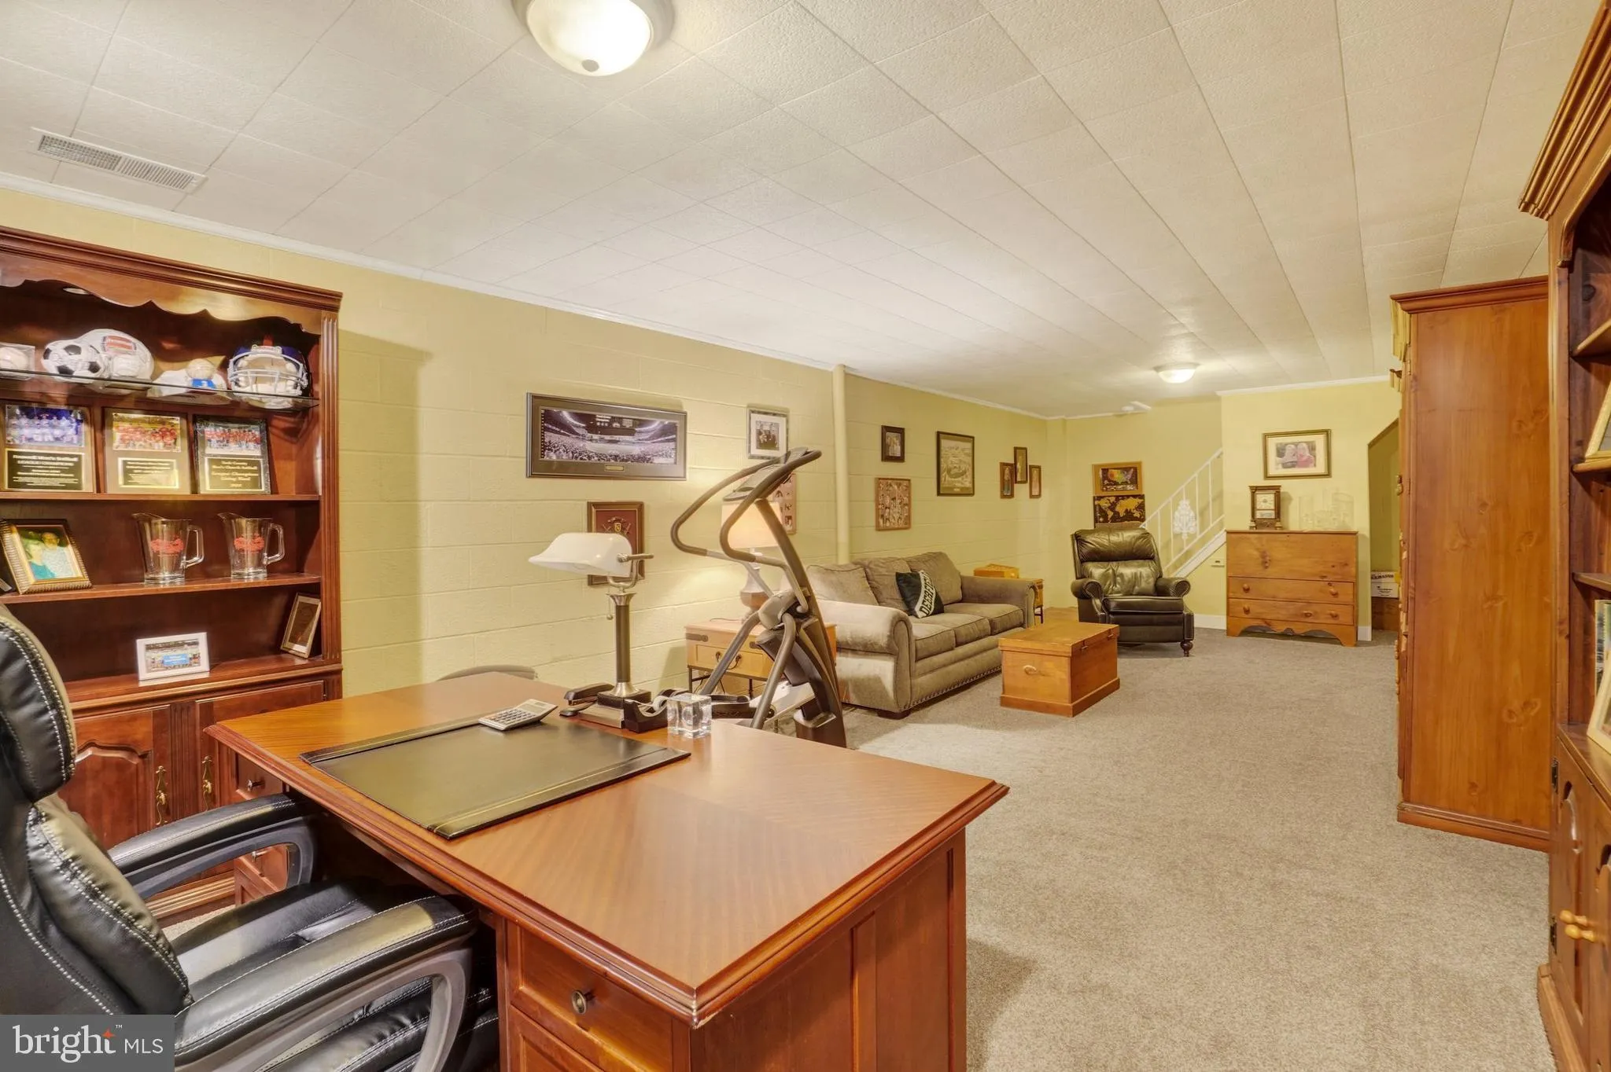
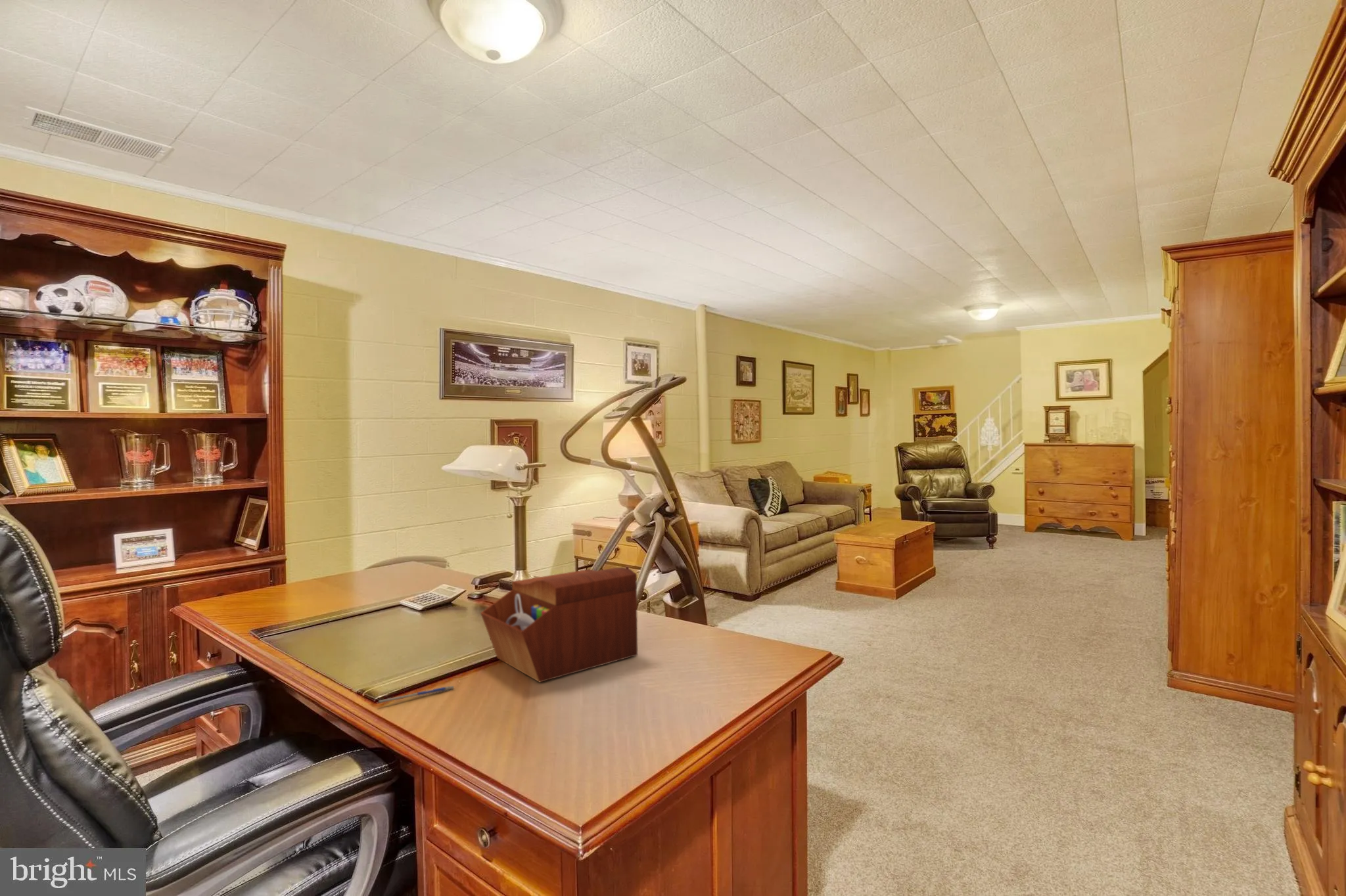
+ sewing box [480,567,638,683]
+ pen [376,685,455,704]
